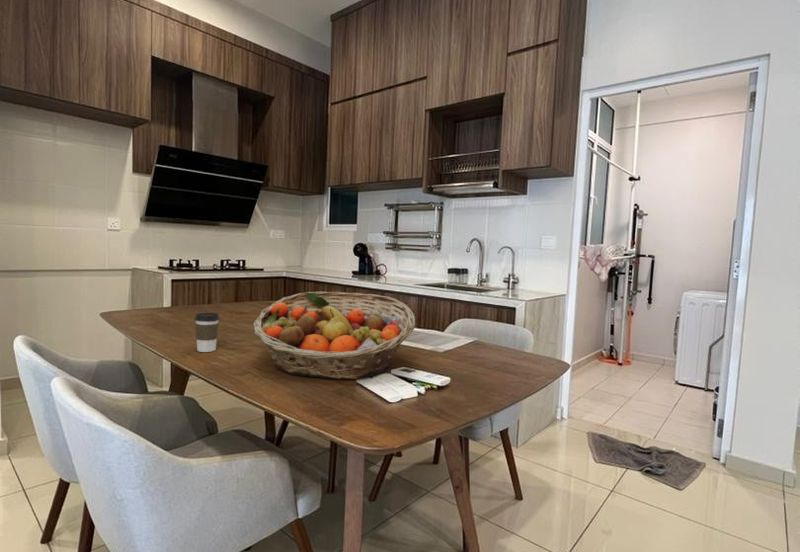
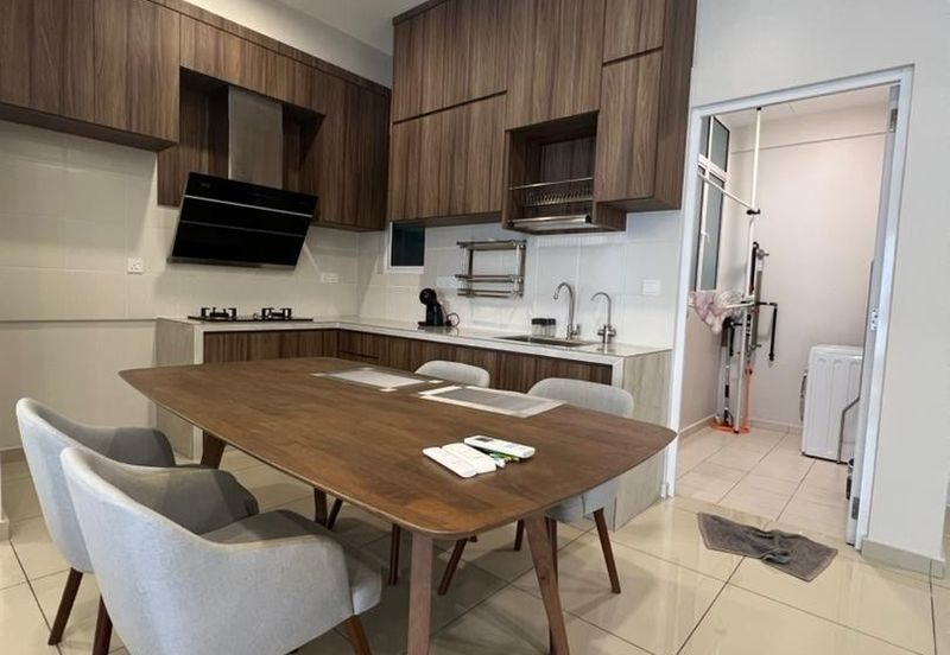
- fruit basket [252,291,416,380]
- coffee cup [194,312,221,353]
